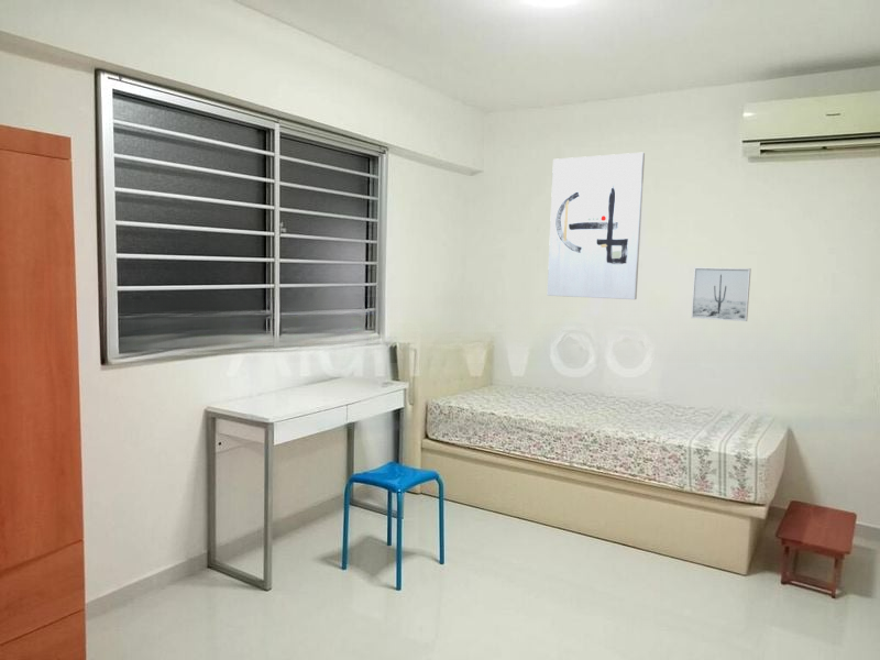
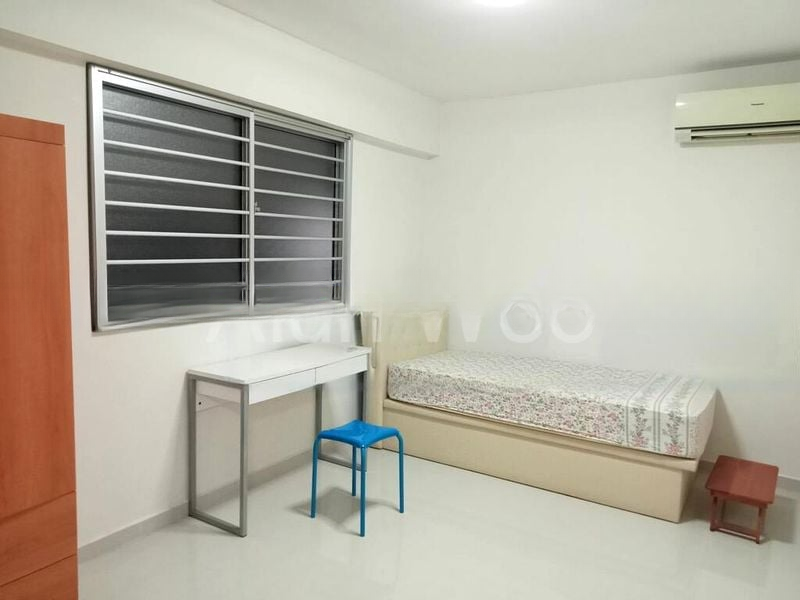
- wall art [546,152,646,300]
- wall art [690,266,752,322]
